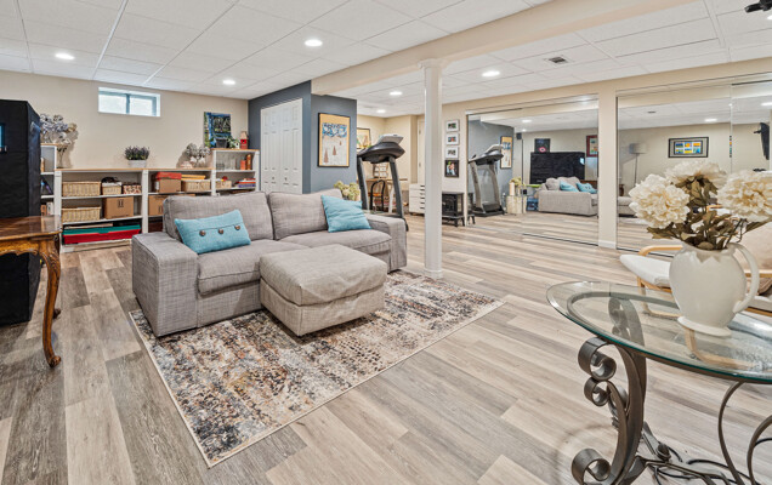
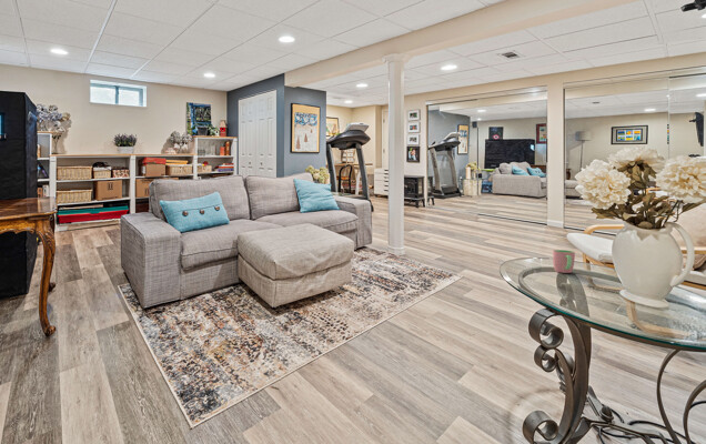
+ cup [552,249,576,274]
